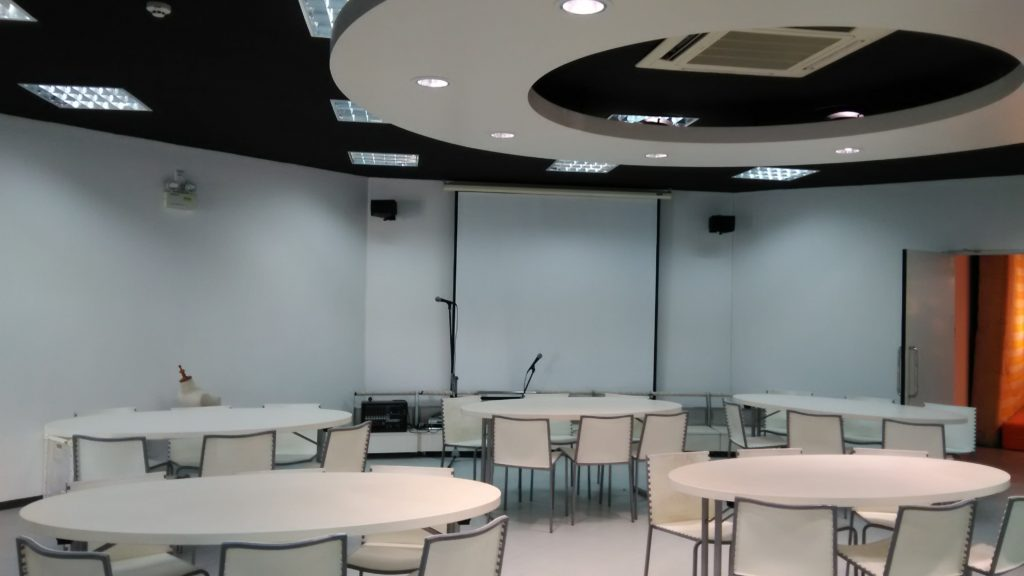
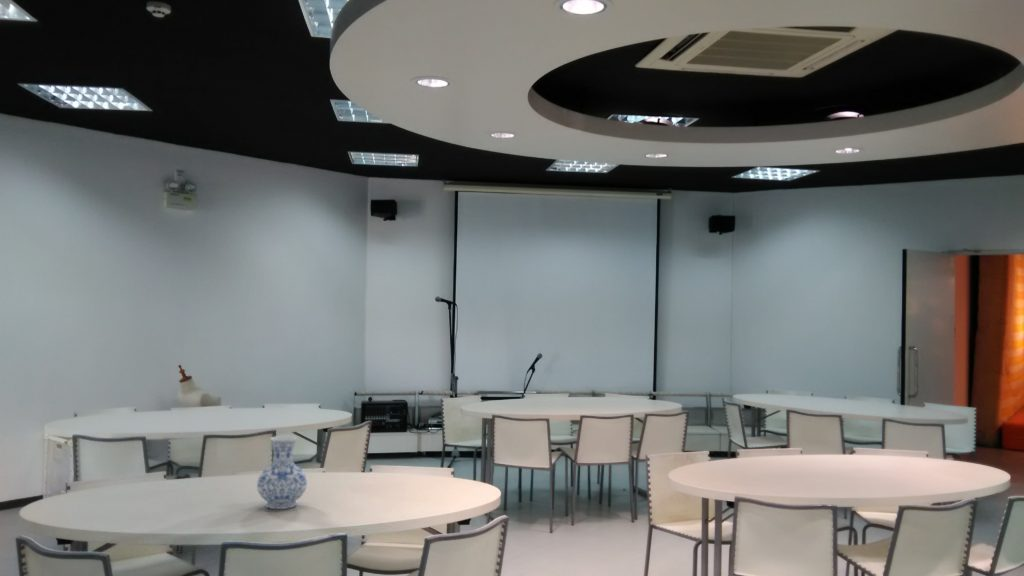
+ vase [256,435,308,510]
